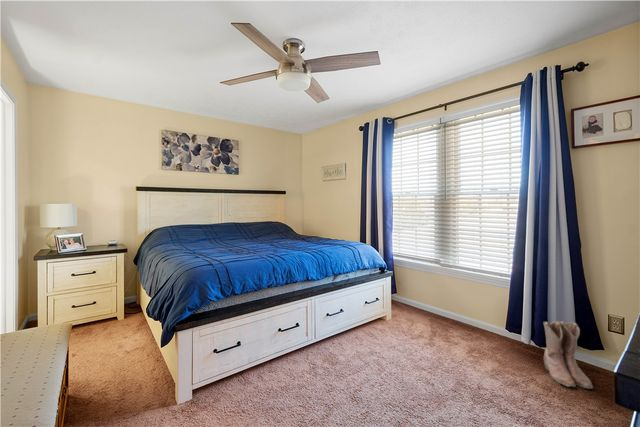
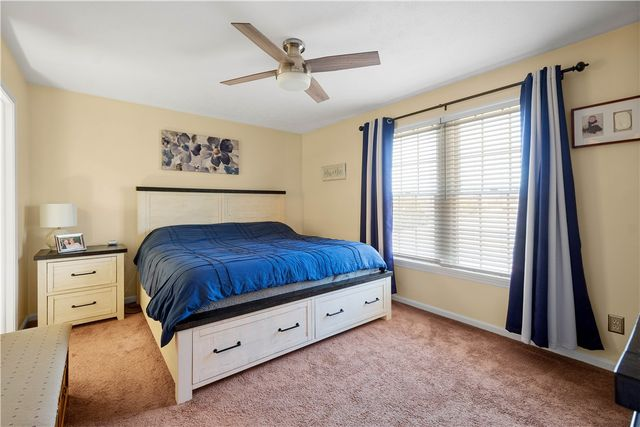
- boots [543,320,594,390]
